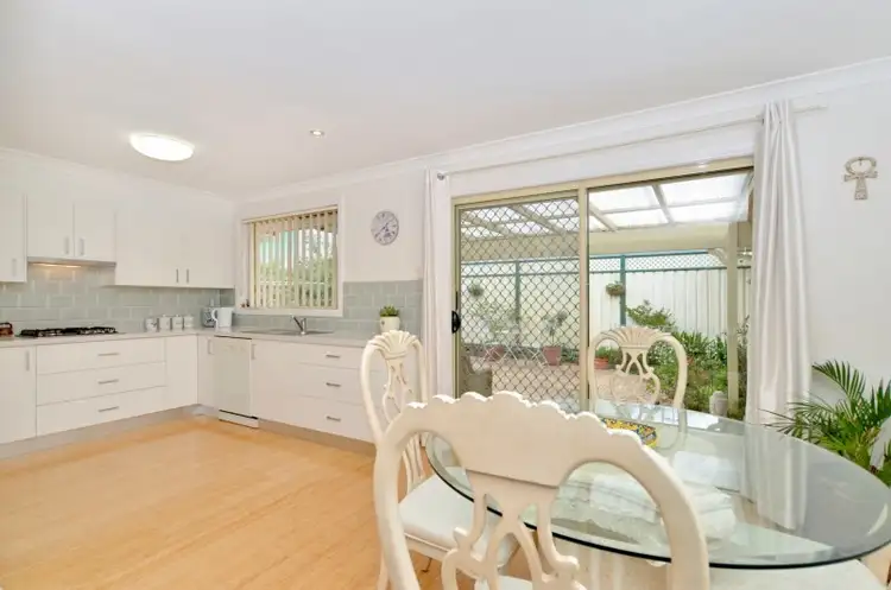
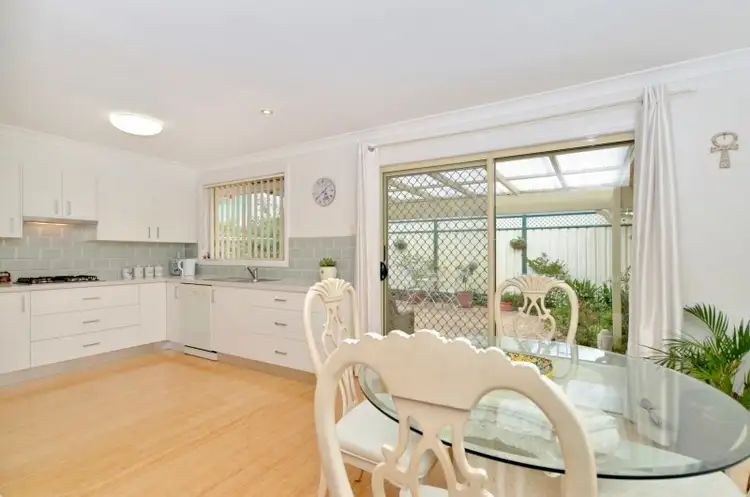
+ spoon [640,397,662,426]
